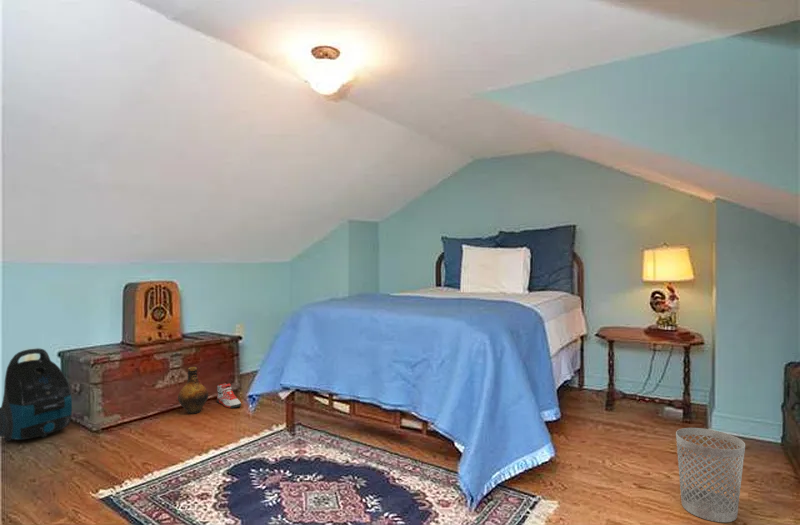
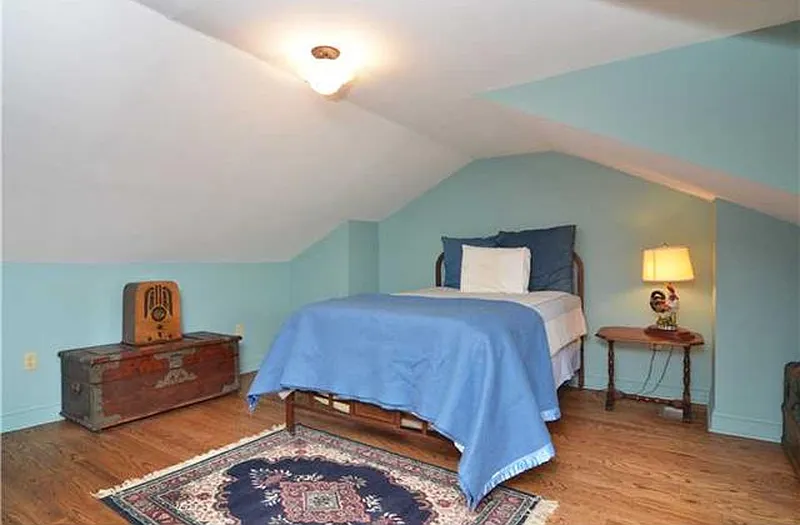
- wastebasket [675,427,746,523]
- sneaker [216,382,242,409]
- ceramic jug [177,366,209,415]
- vacuum cleaner [0,347,73,442]
